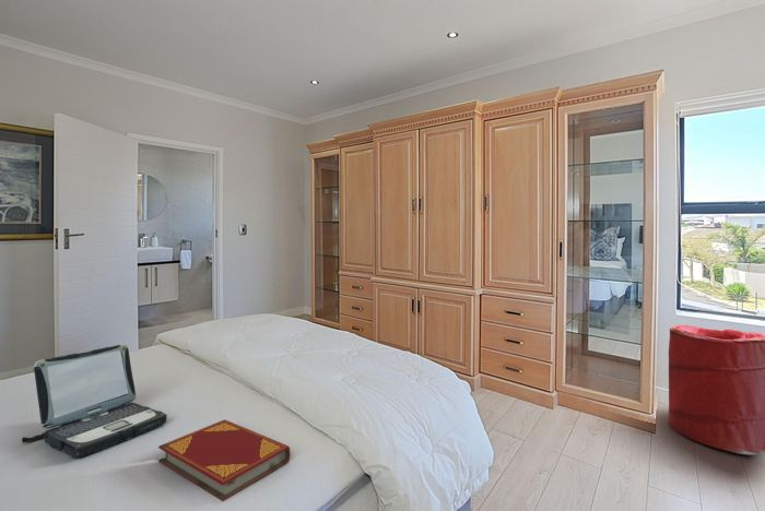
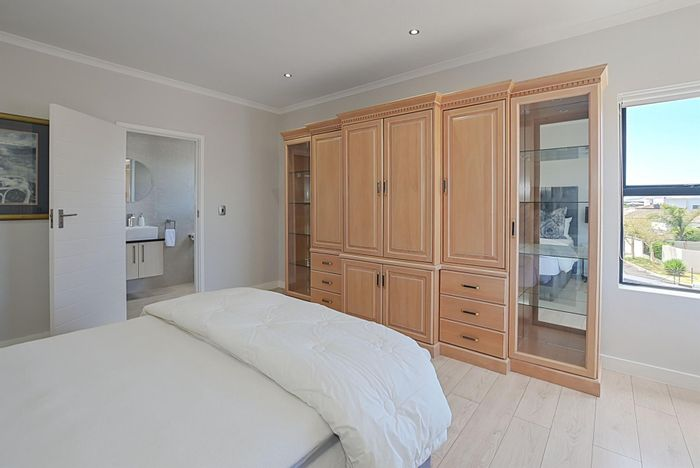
- laundry hamper [668,324,765,455]
- hardback book [157,418,292,502]
- laptop [21,344,168,459]
